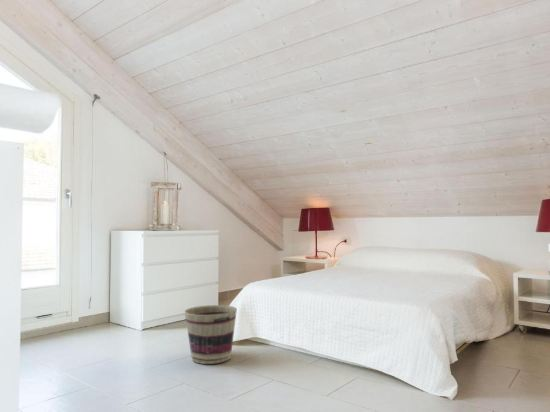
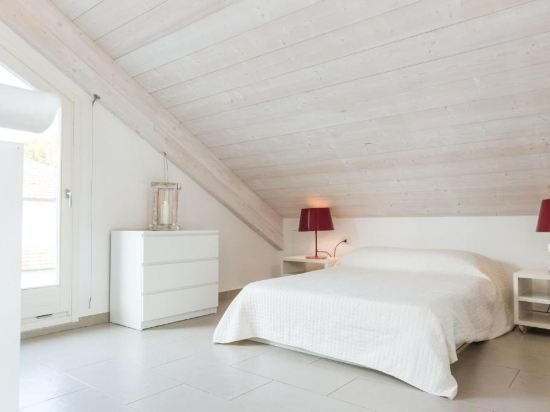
- basket [184,304,238,365]
